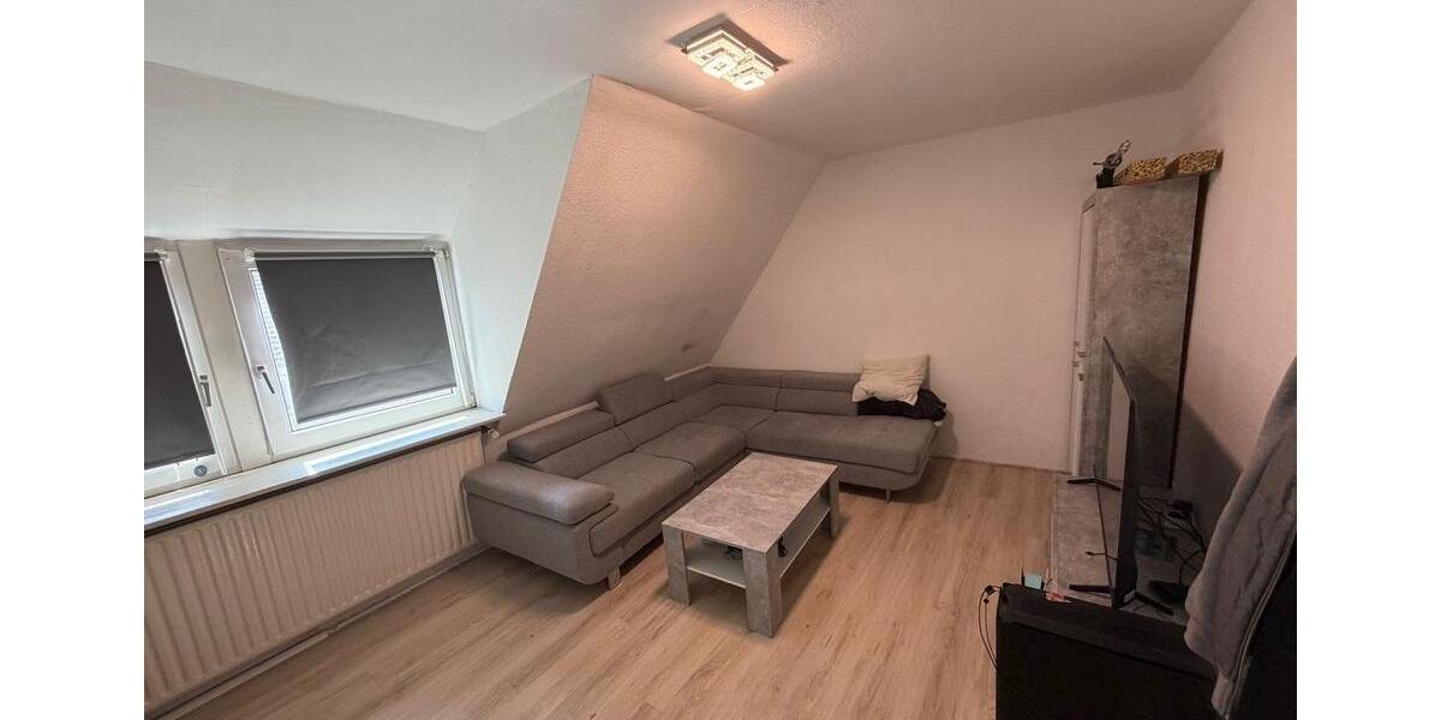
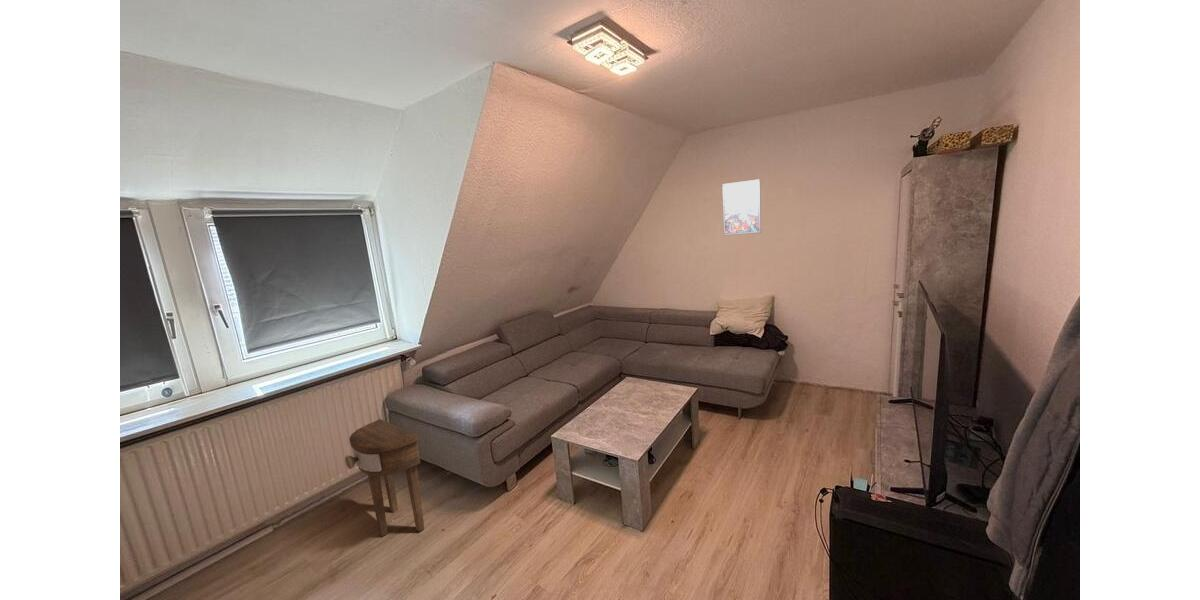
+ side table [344,418,425,538]
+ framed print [721,178,762,236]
